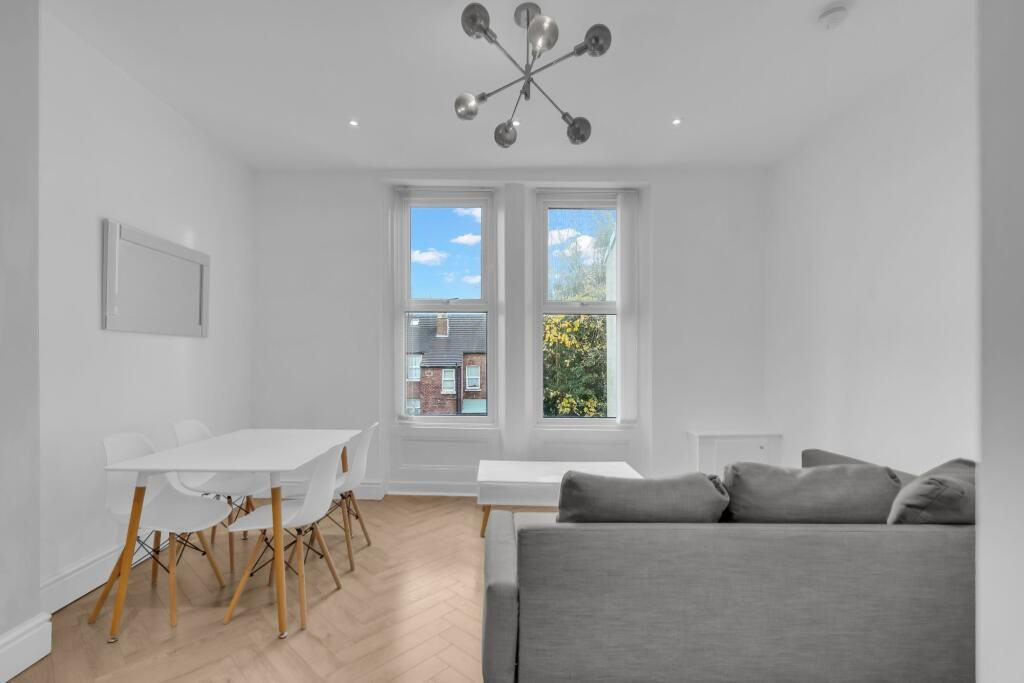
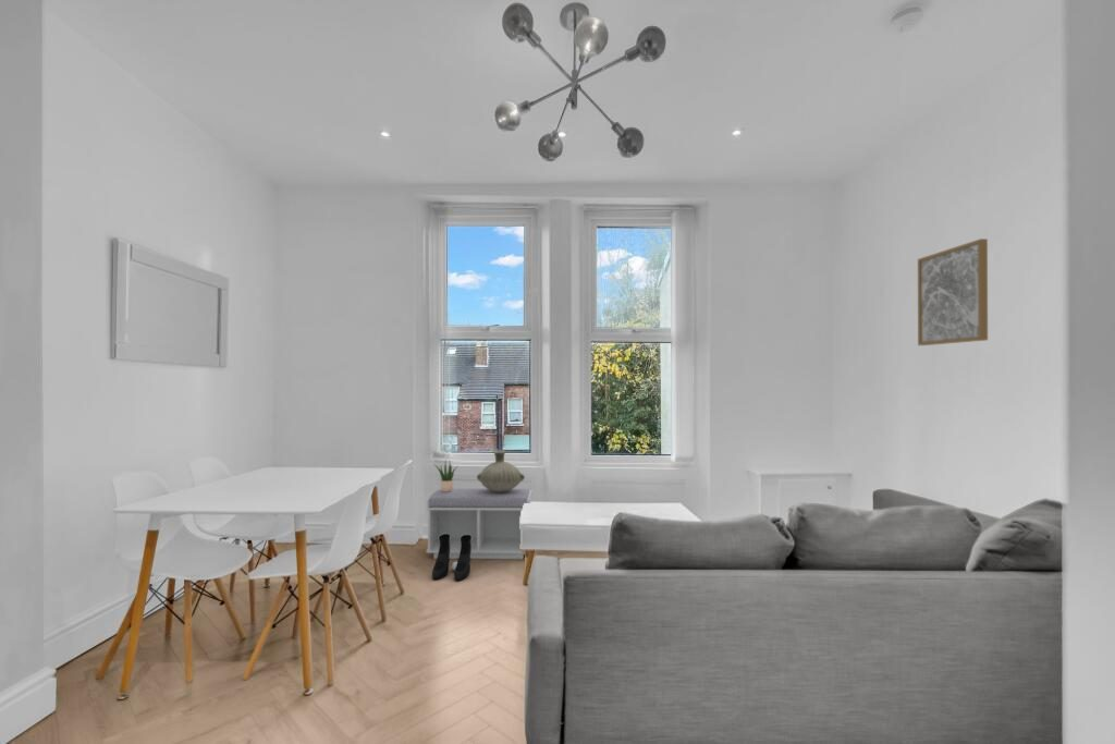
+ wall art [917,237,989,346]
+ boots [431,534,471,583]
+ bench [426,488,532,560]
+ potted plant [433,460,457,491]
+ vase [476,450,526,492]
